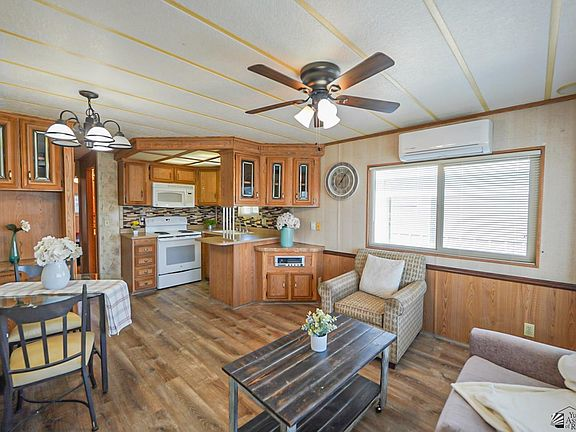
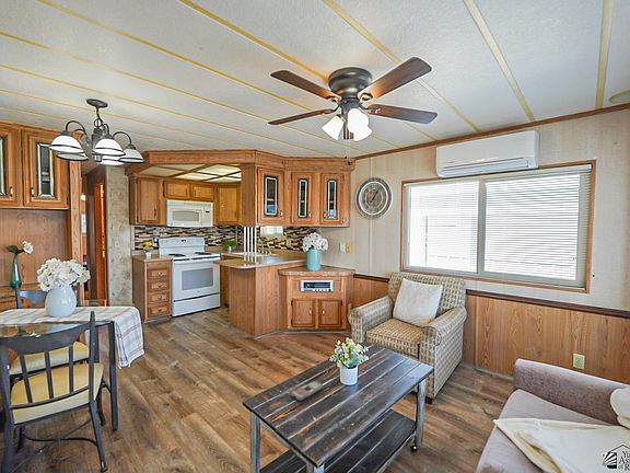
+ remote control [290,380,324,402]
